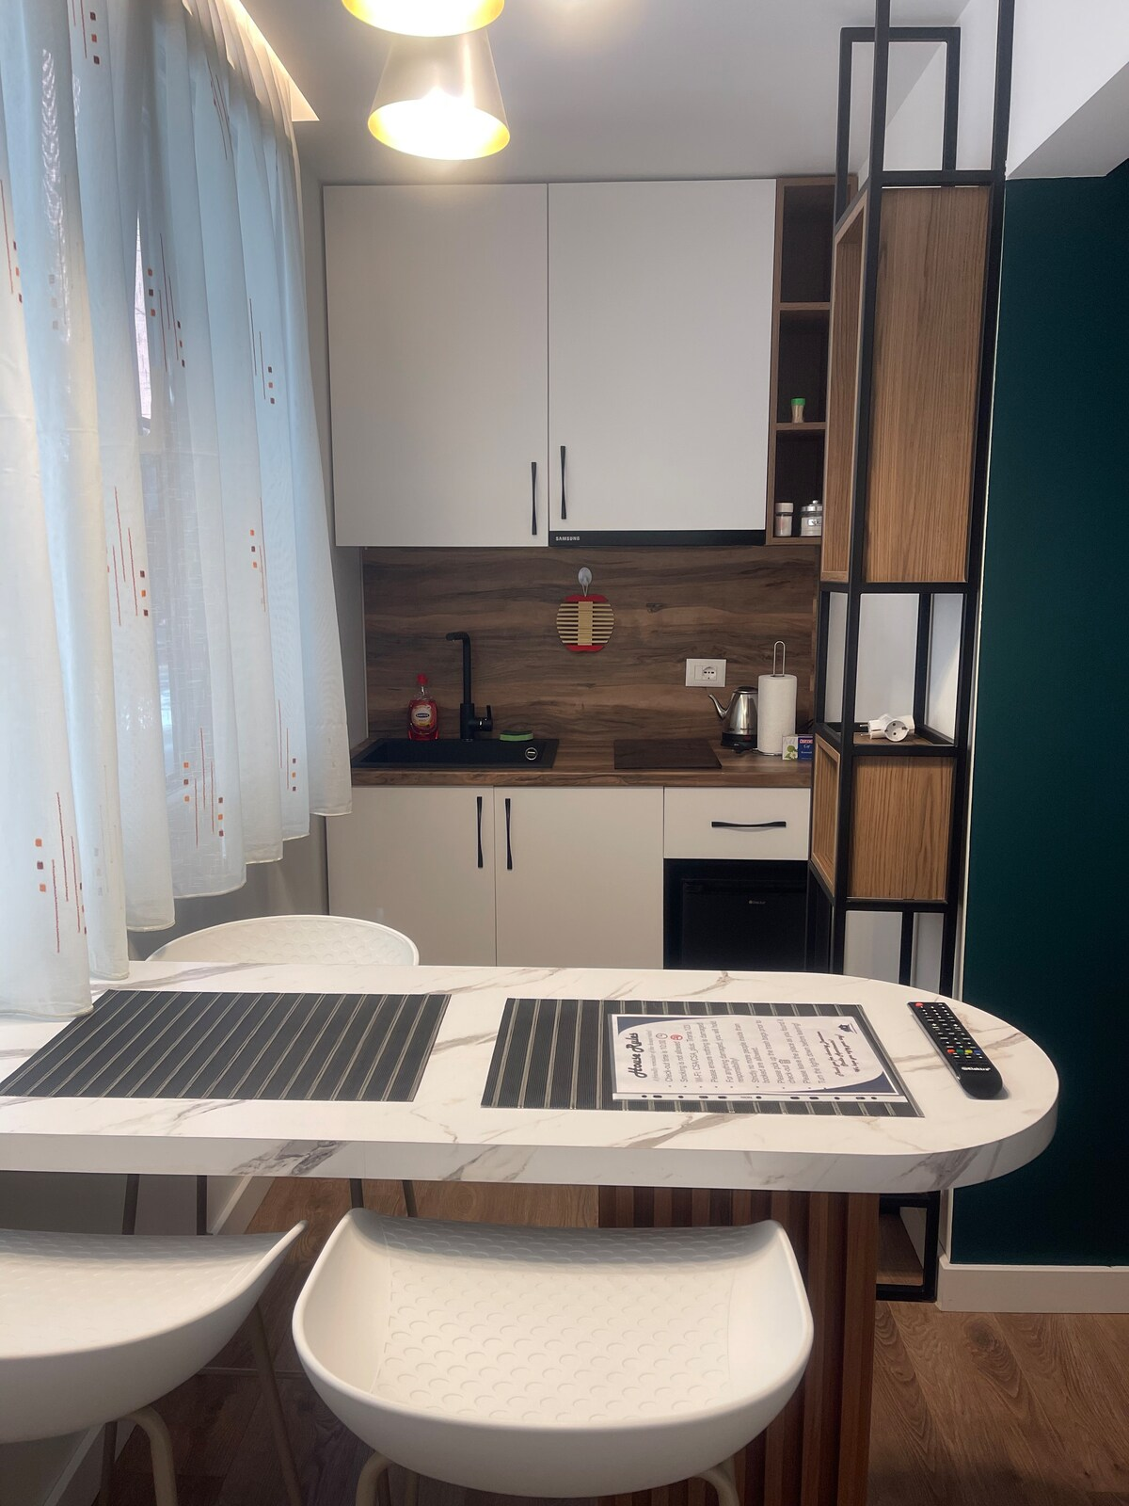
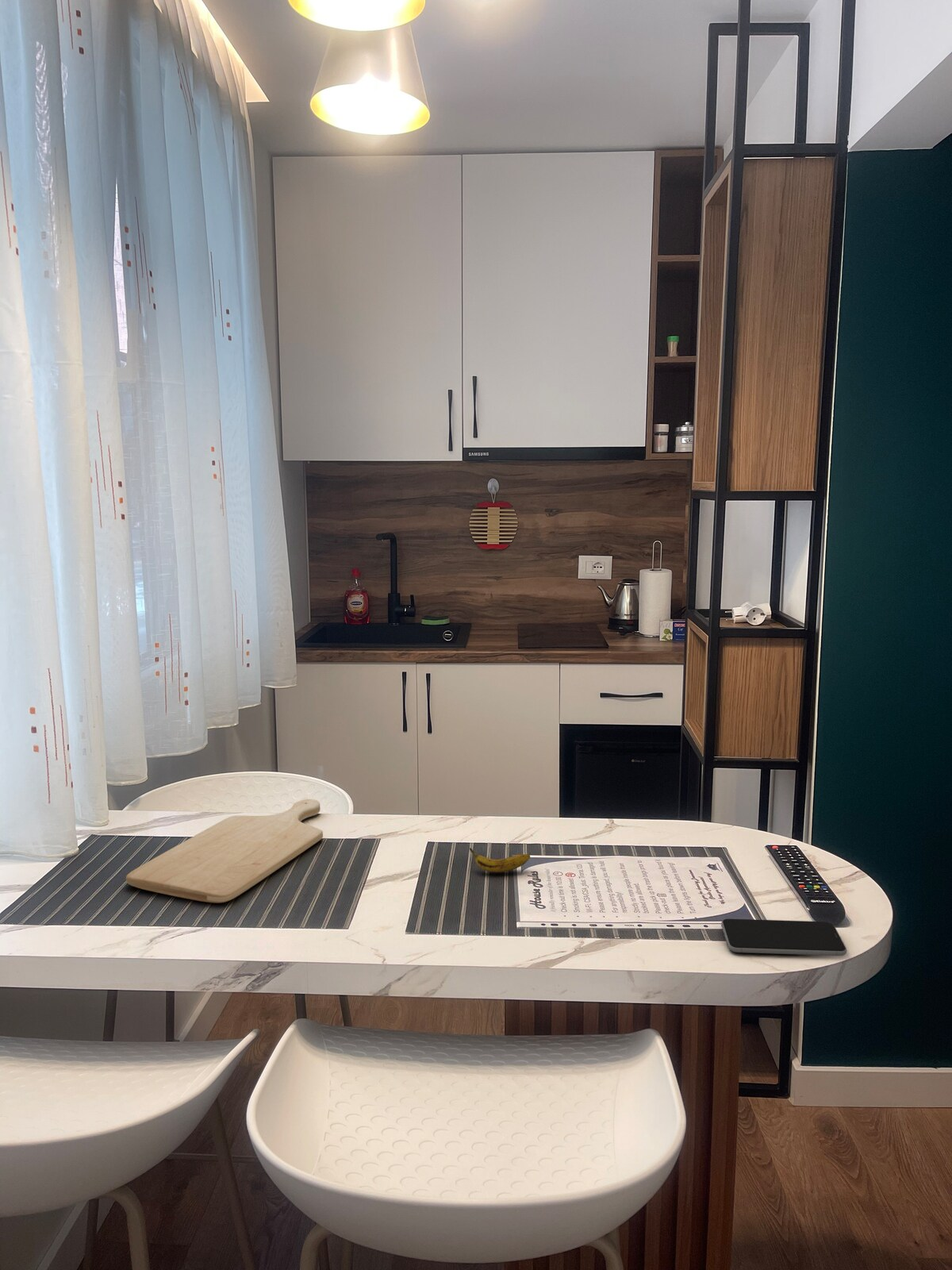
+ chopping board [125,799,324,903]
+ smartphone [720,918,847,956]
+ banana [469,847,531,873]
